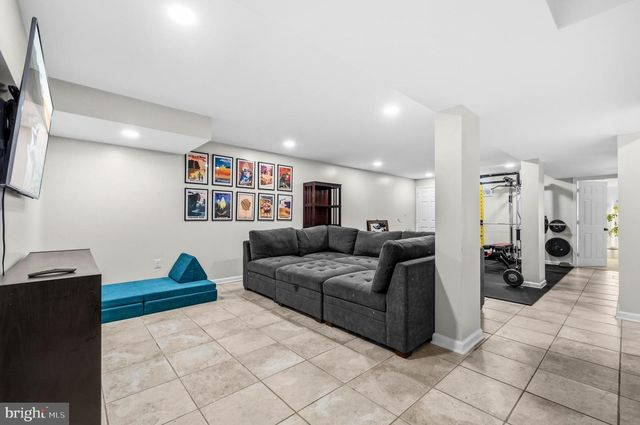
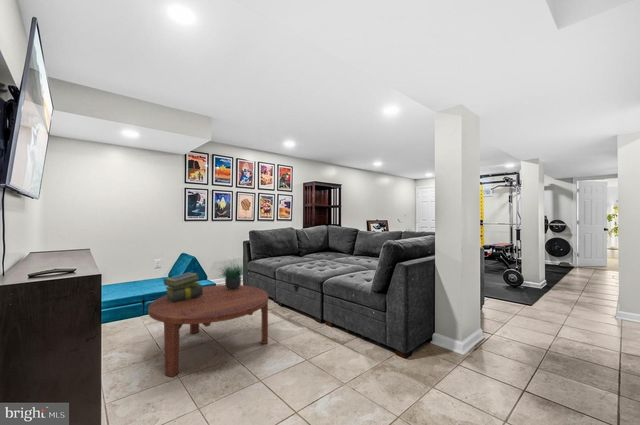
+ potted plant [213,255,249,290]
+ coffee table [147,284,269,378]
+ stack of books [163,272,203,303]
